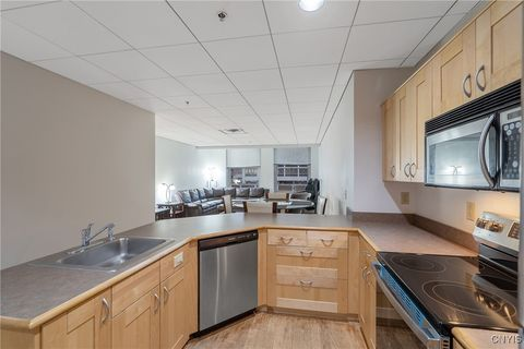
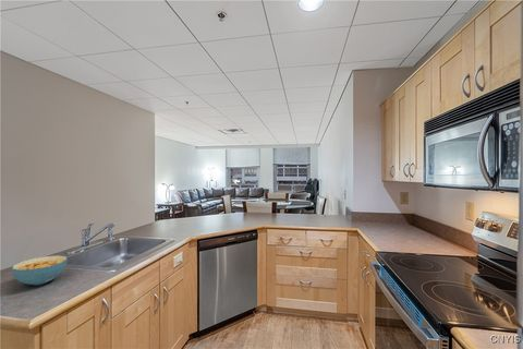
+ cereal bowl [11,254,69,287]
